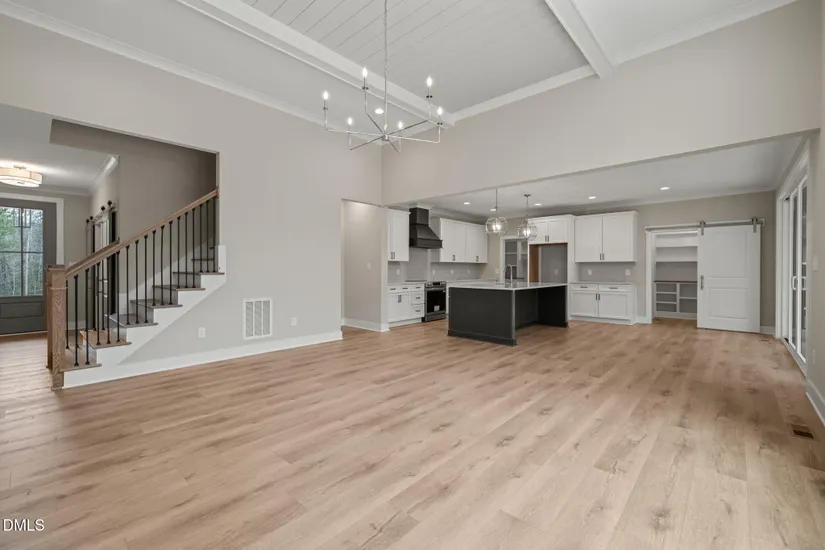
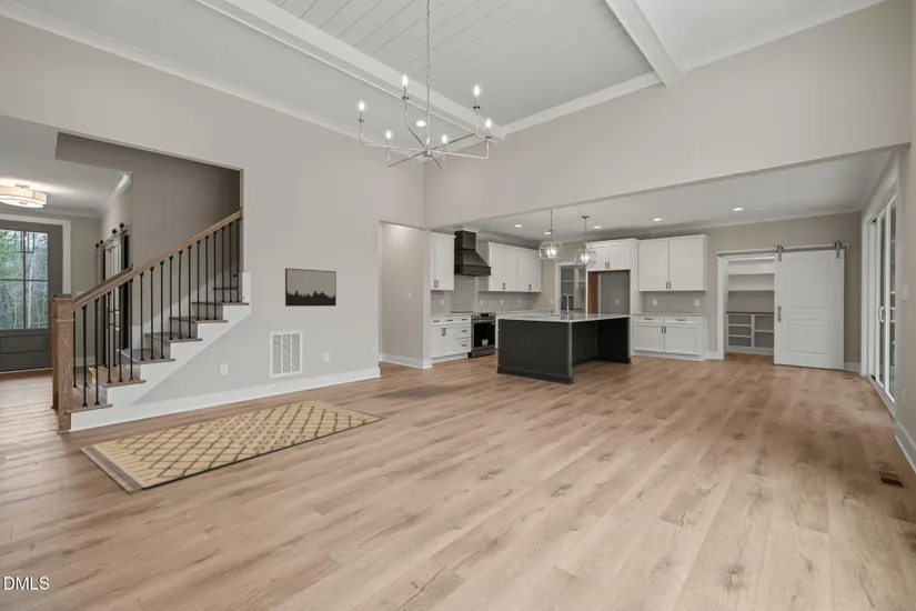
+ wall art [284,268,338,308]
+ rug [78,400,387,493]
